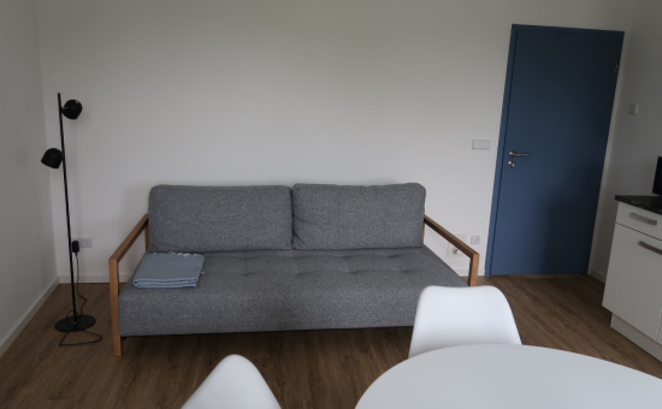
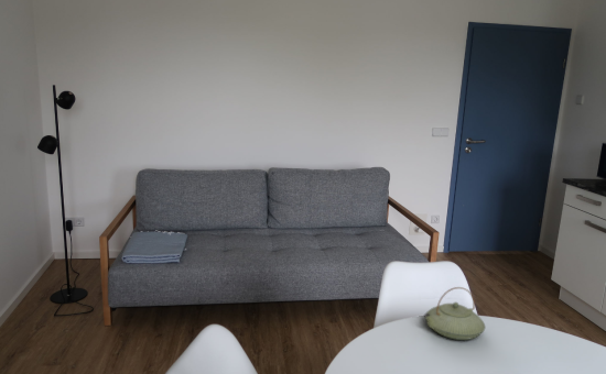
+ teapot [423,286,486,341]
